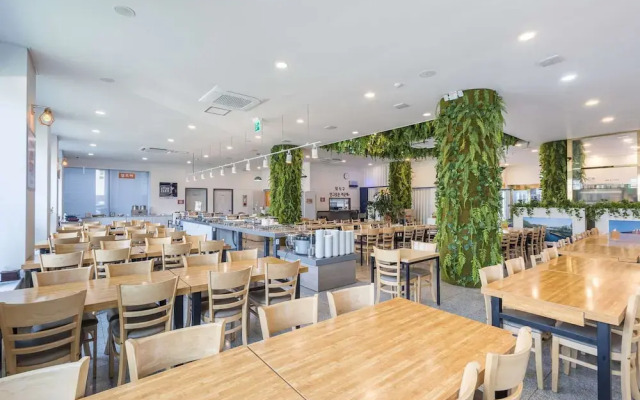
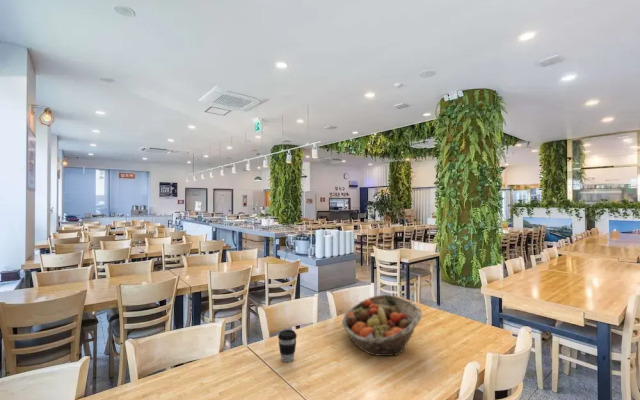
+ fruit basket [341,294,423,357]
+ coffee cup [277,329,298,363]
